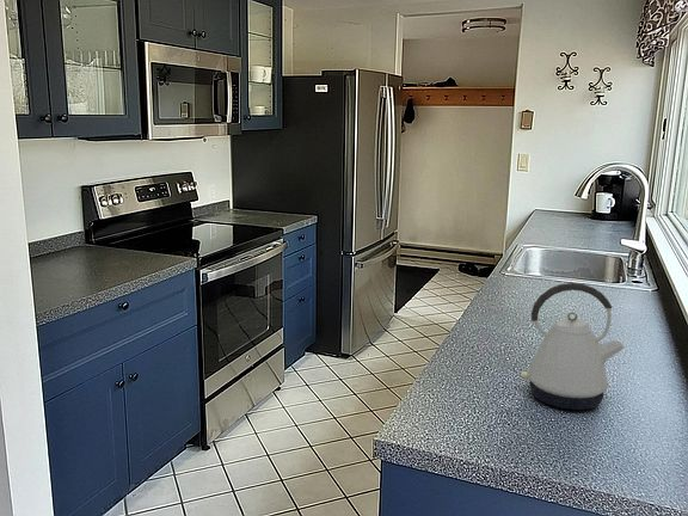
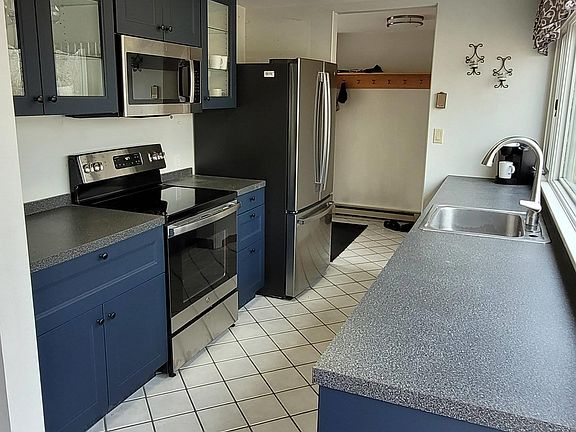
- kettle [520,282,626,411]
